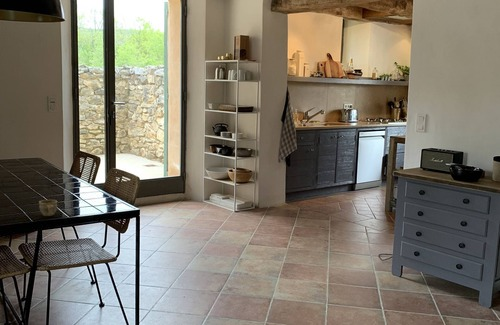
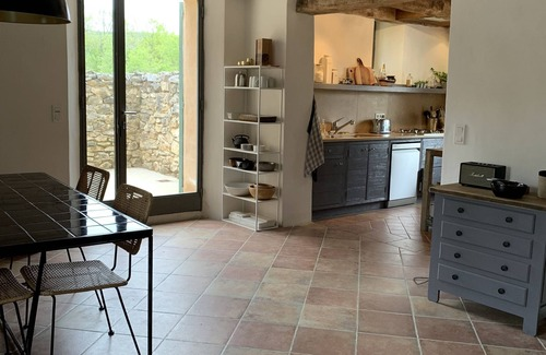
- cup [38,199,58,217]
